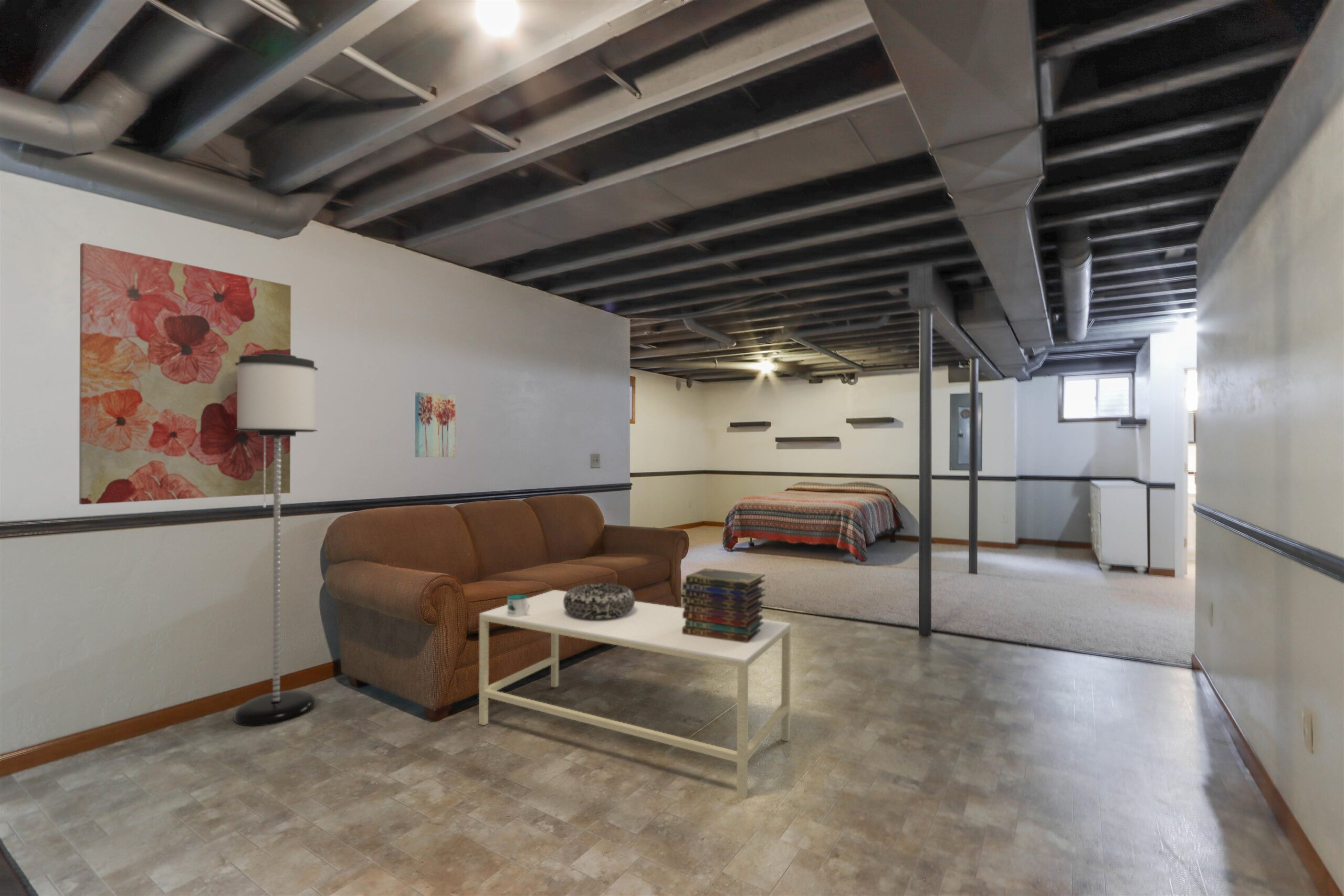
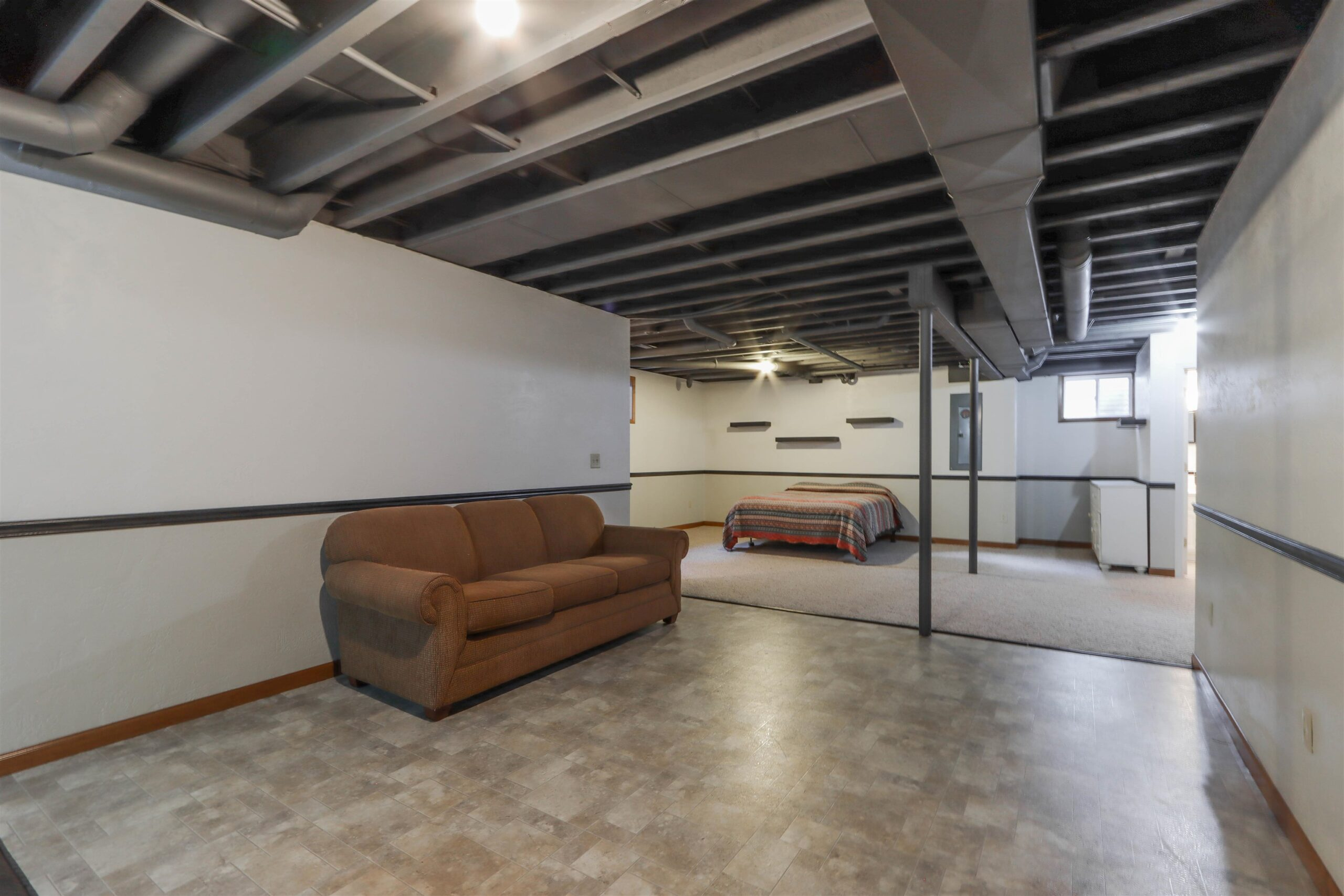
- mug [506,594,530,617]
- book stack [682,567,766,643]
- coffee table [478,589,791,800]
- decorative bowl [563,583,635,619]
- wall art [414,392,456,458]
- floor lamp [233,353,319,726]
- wall art [79,243,292,505]
